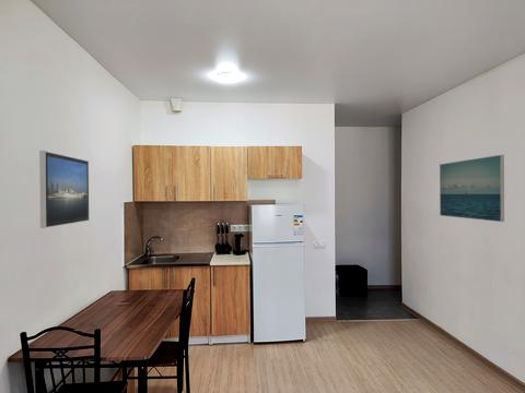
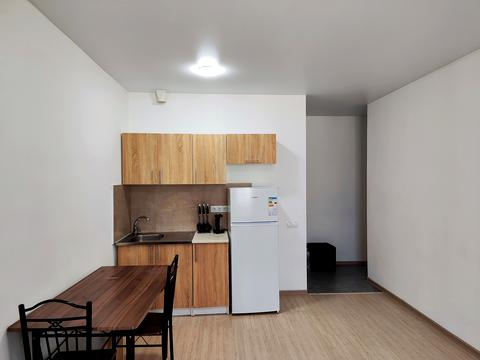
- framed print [38,150,91,229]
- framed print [439,154,505,223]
